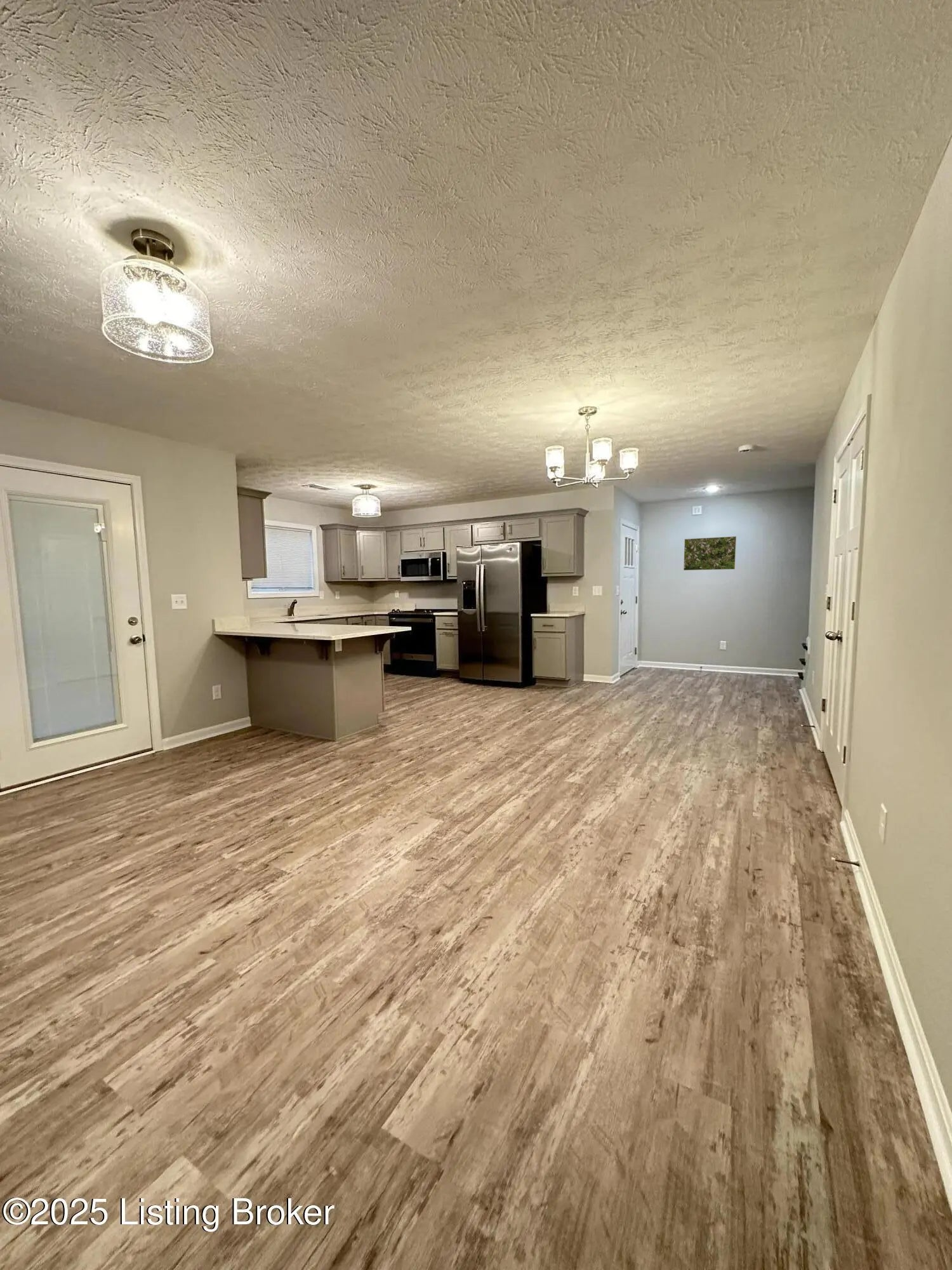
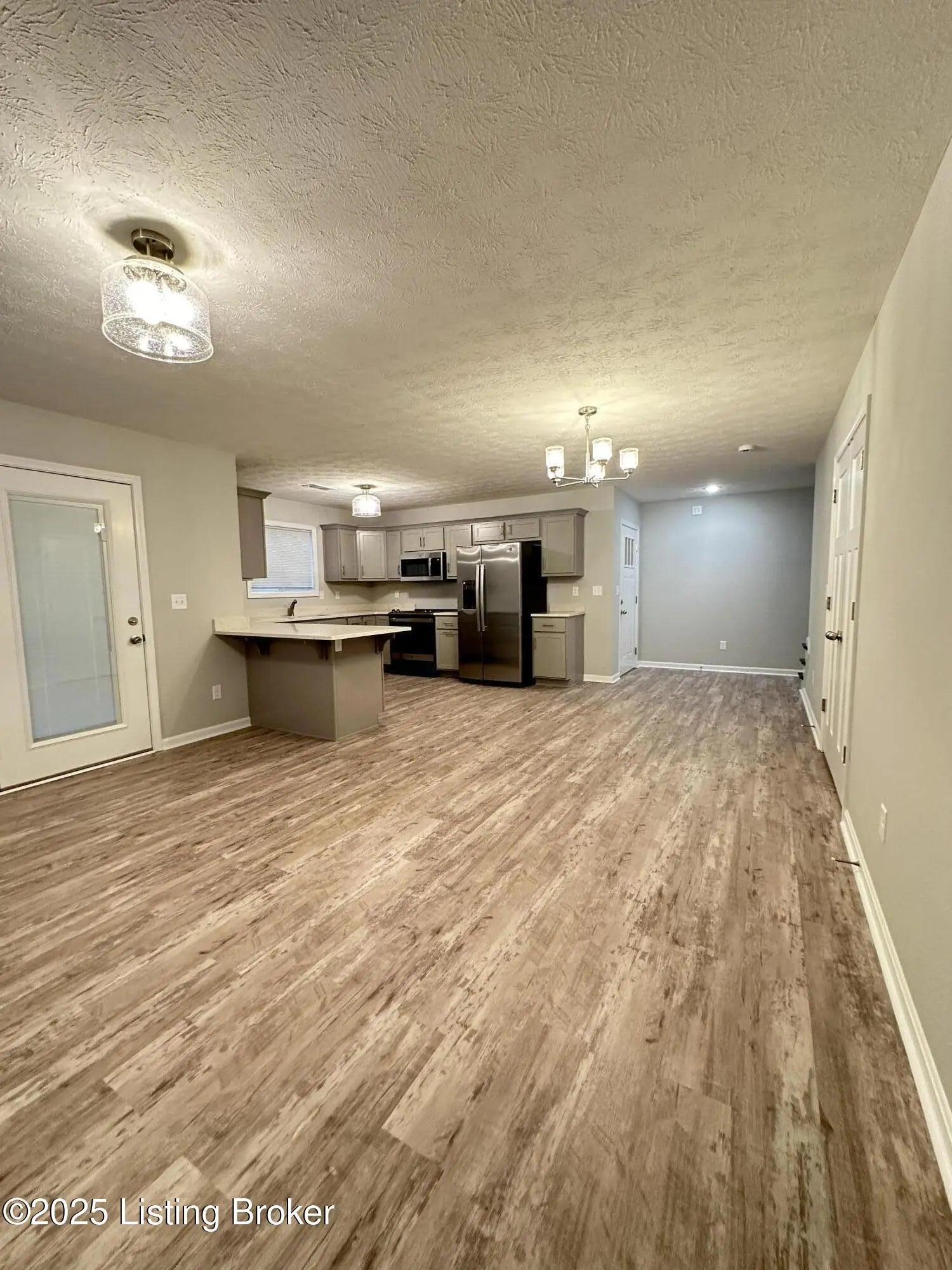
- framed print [683,536,737,571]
